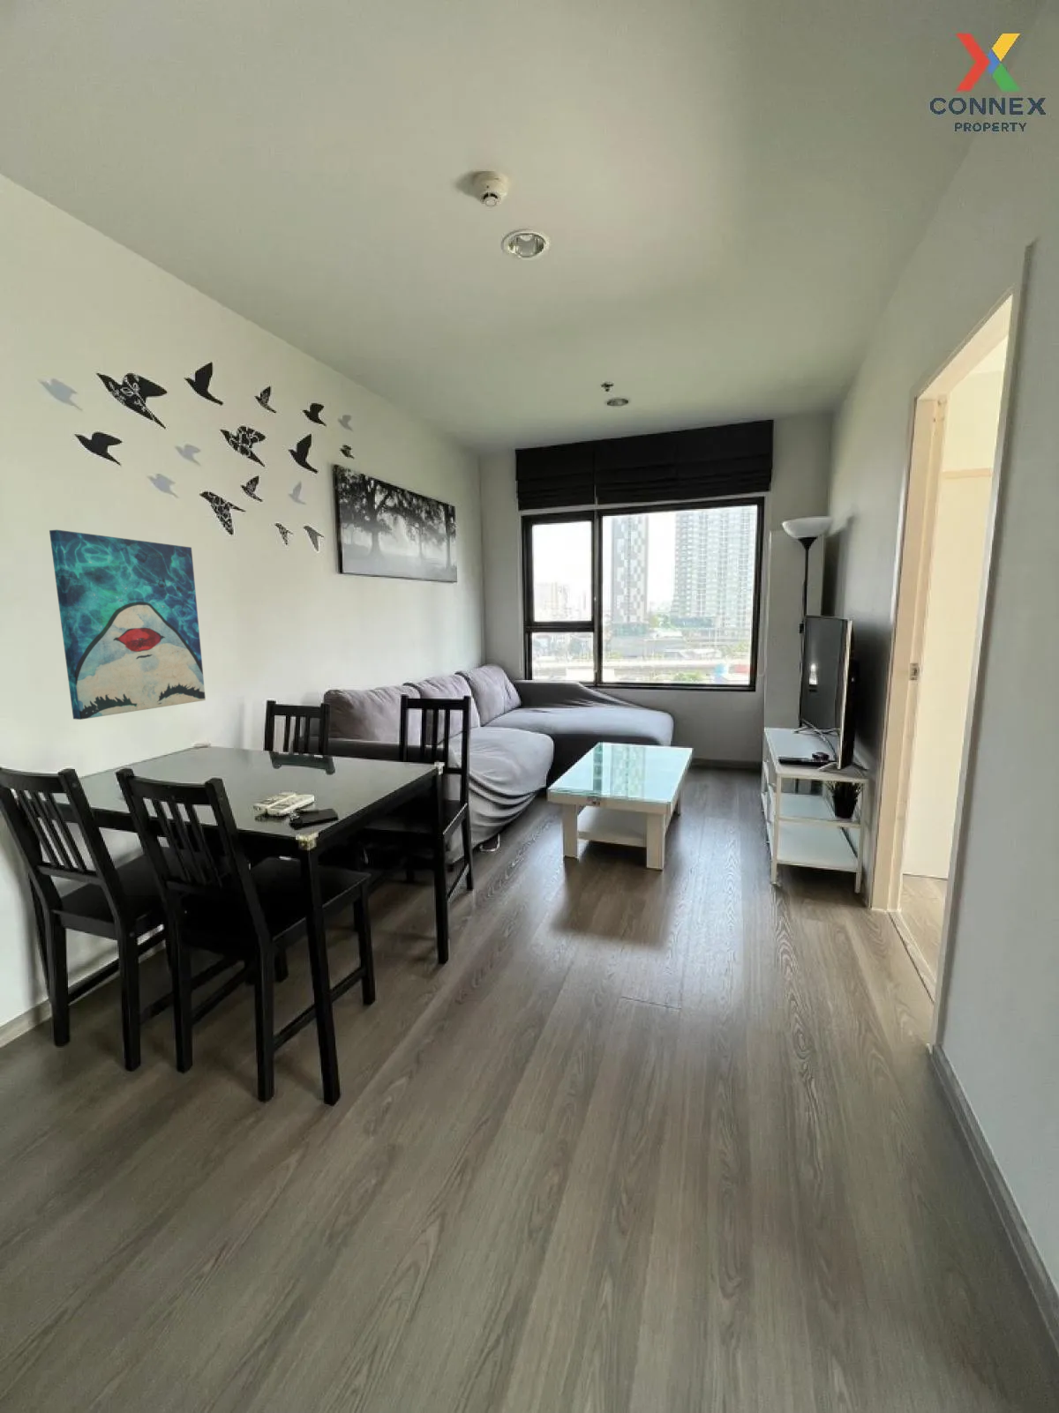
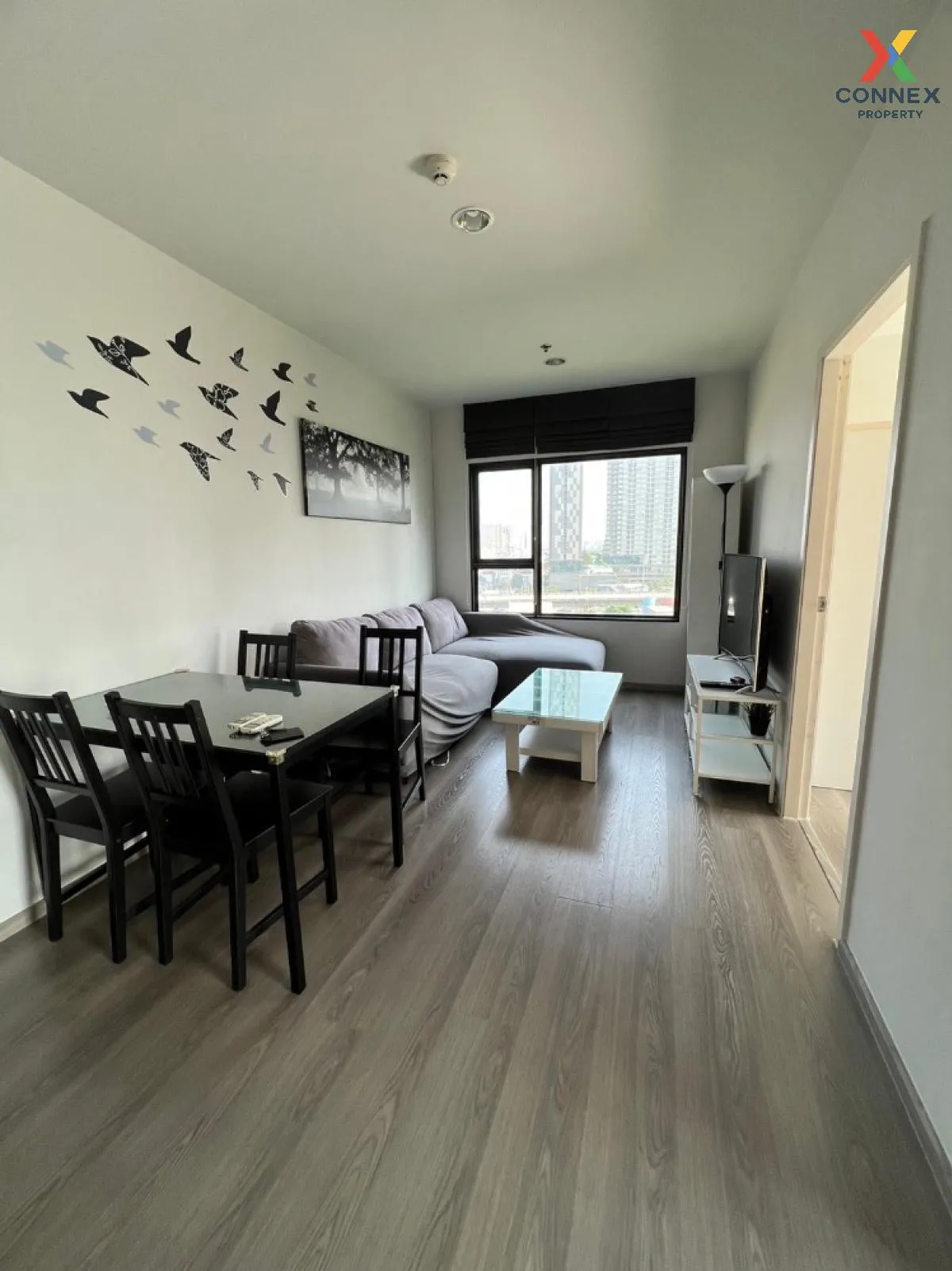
- wall art [49,529,207,720]
